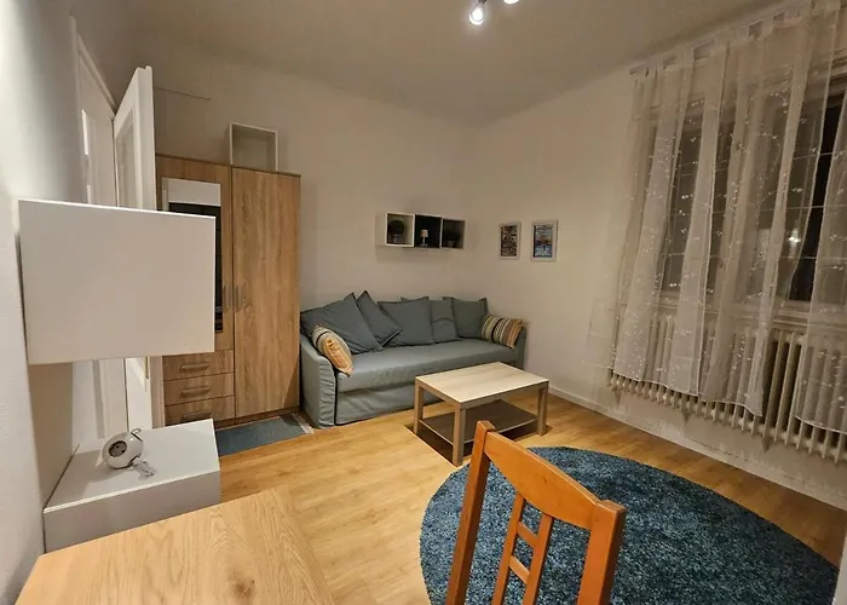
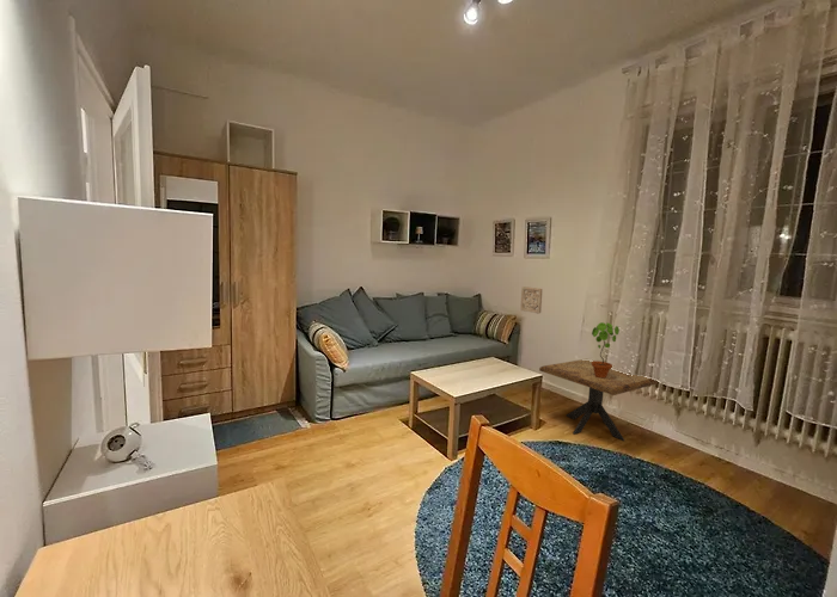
+ potted plant [591,321,621,378]
+ wall ornament [519,285,543,315]
+ side table [538,358,659,442]
